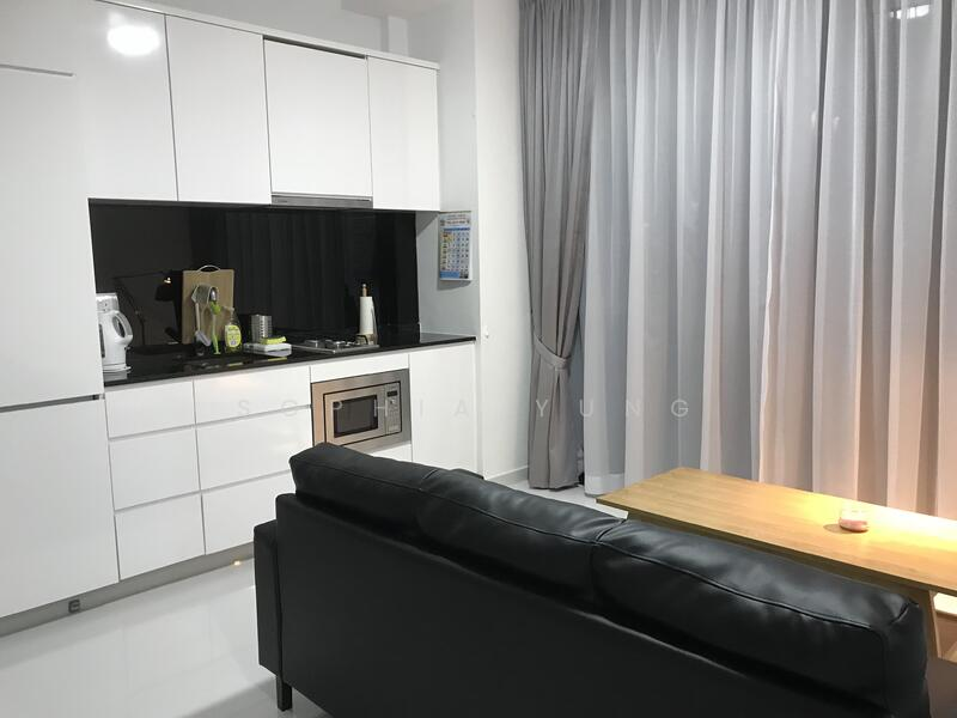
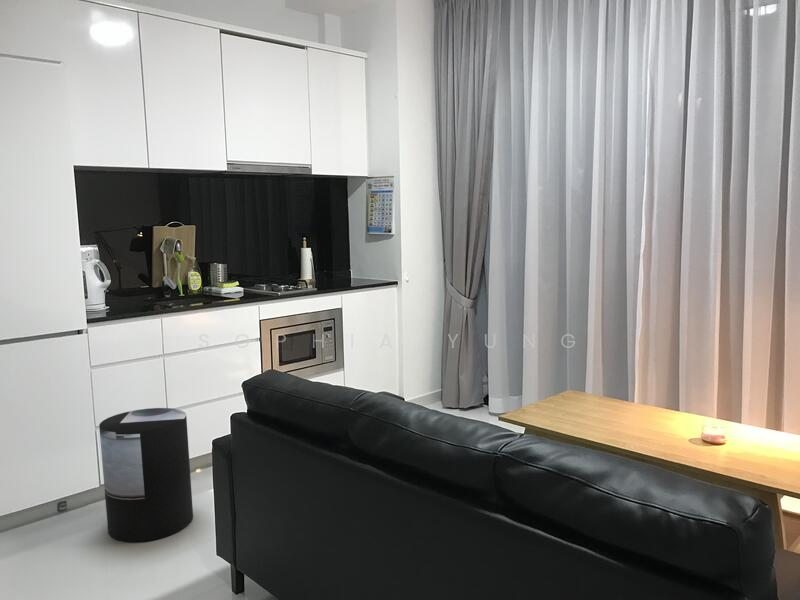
+ trash can [98,407,194,543]
